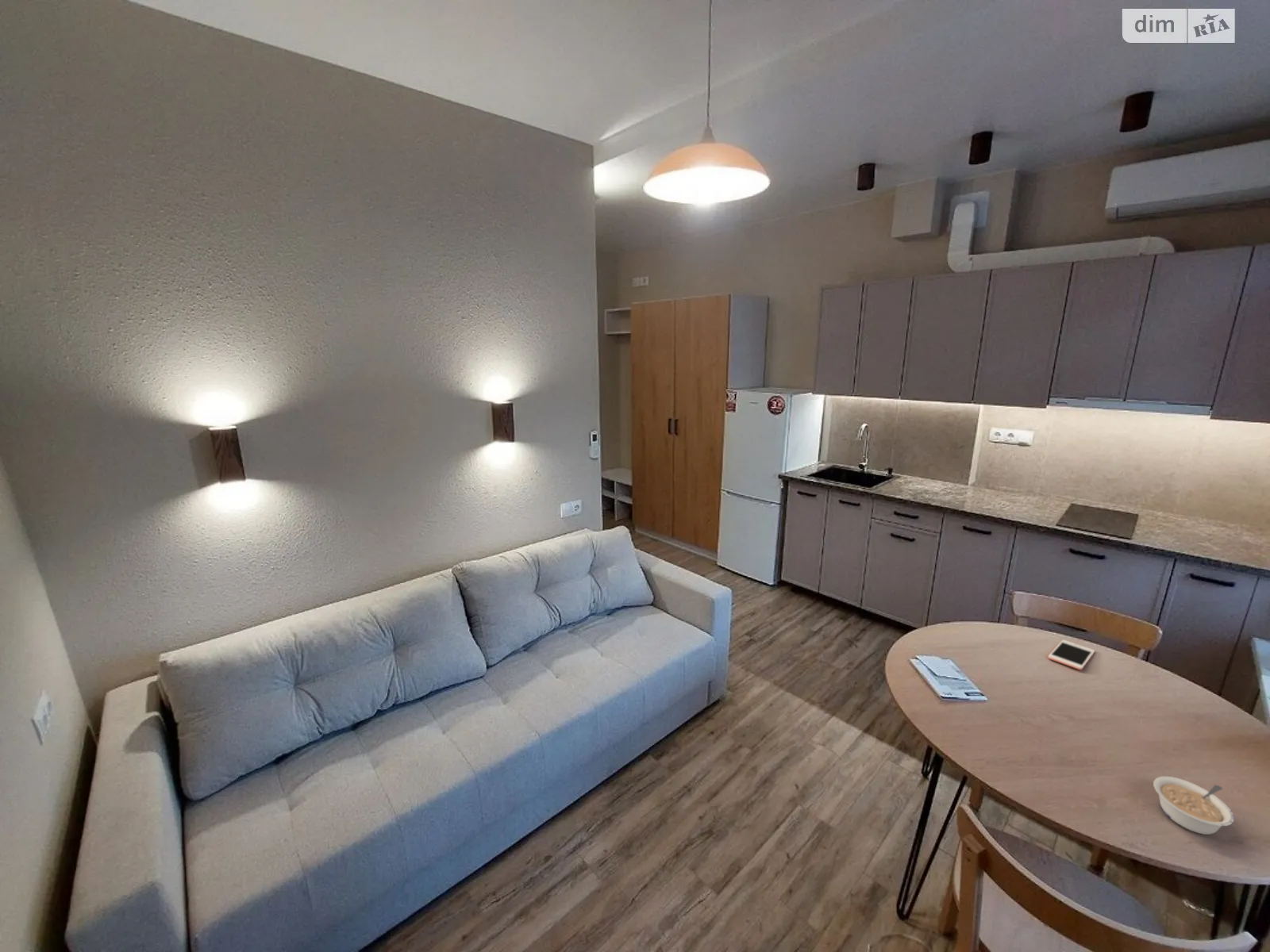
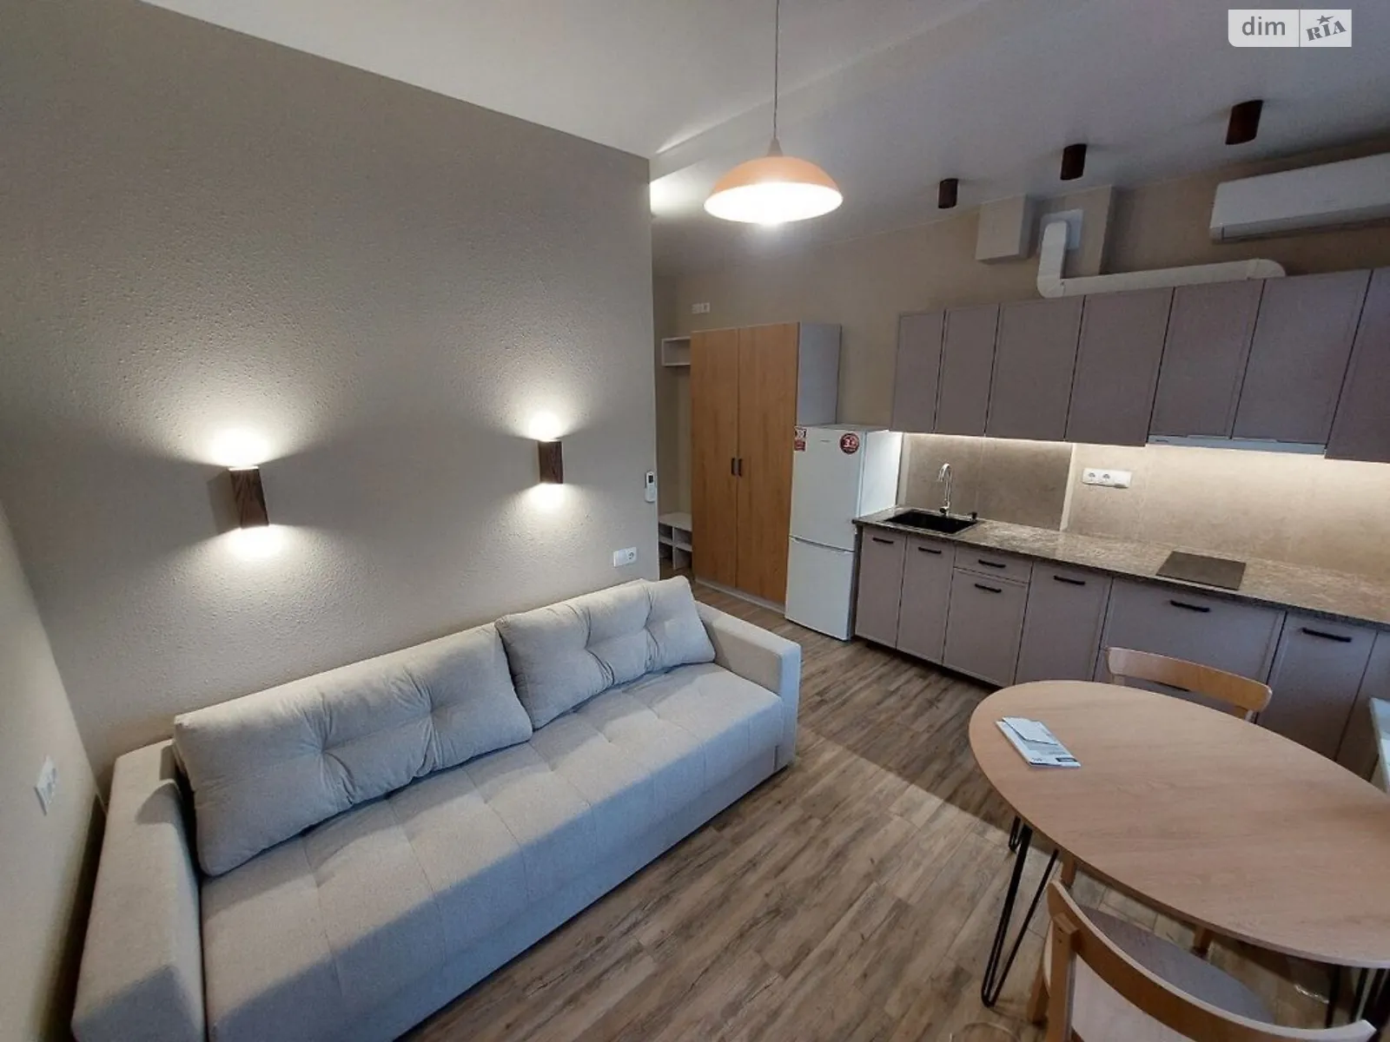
- legume [1153,776,1235,835]
- cell phone [1047,639,1095,670]
